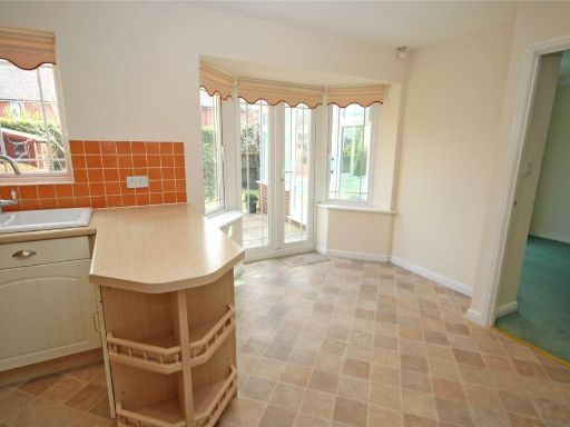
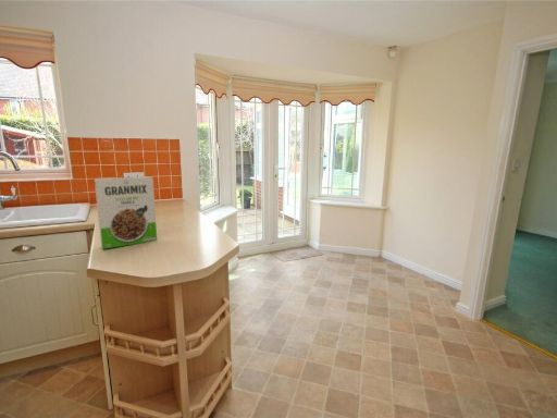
+ cereal box [94,176,158,250]
